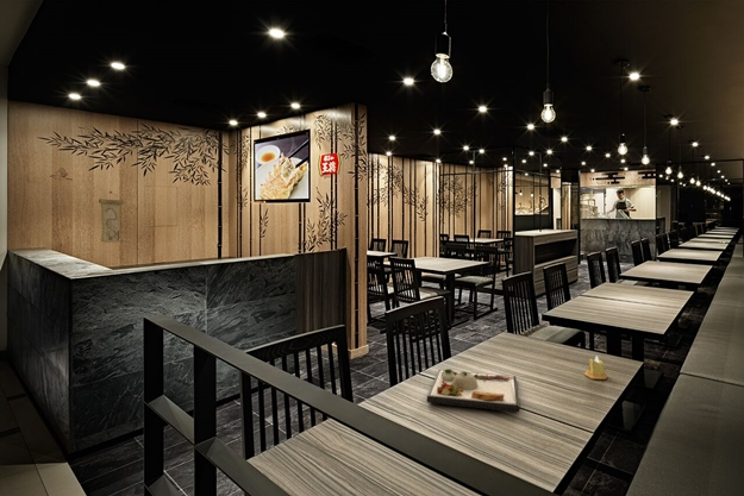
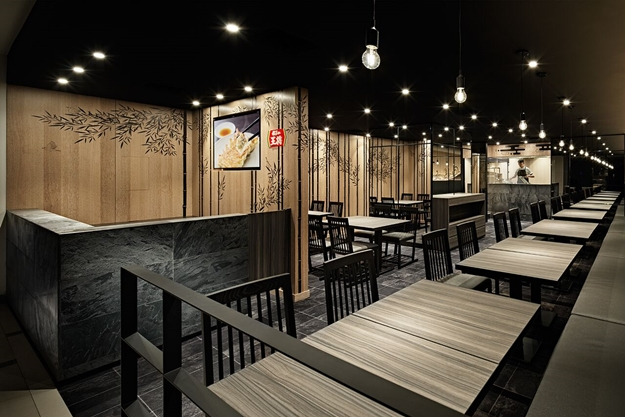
- dinner plate [426,368,521,414]
- candle [583,354,608,381]
- wall scroll [98,190,125,244]
